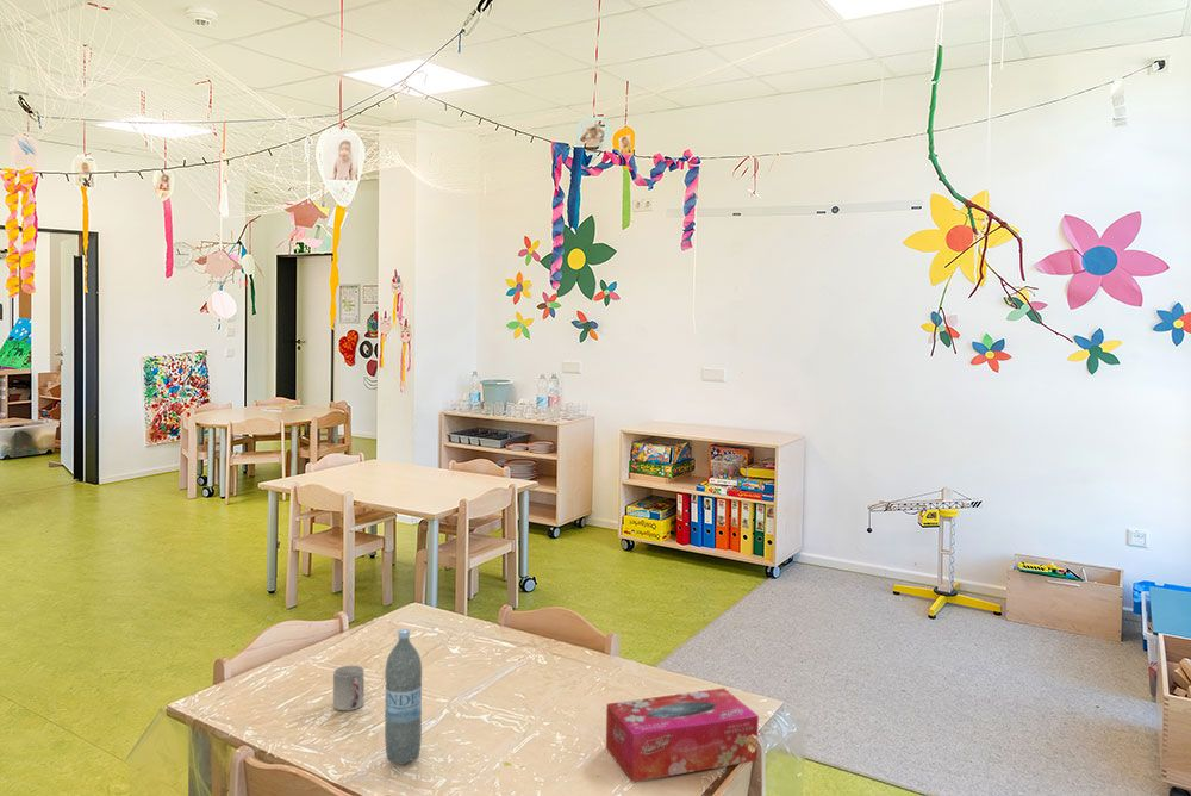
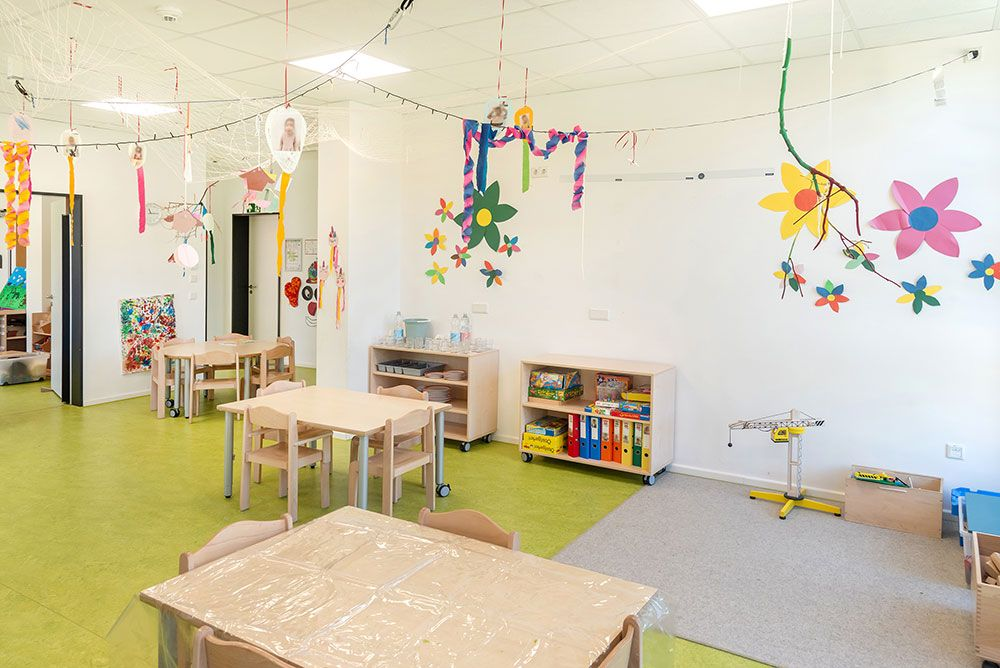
- water bottle [384,628,423,766]
- tissue box [605,686,760,783]
- cup [332,664,364,711]
